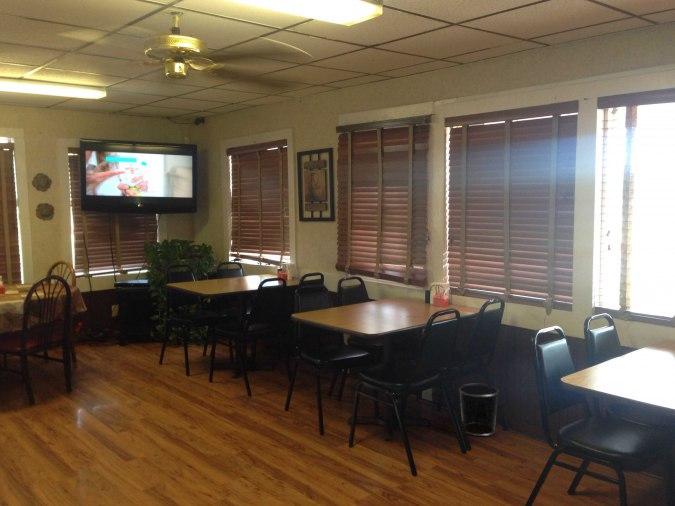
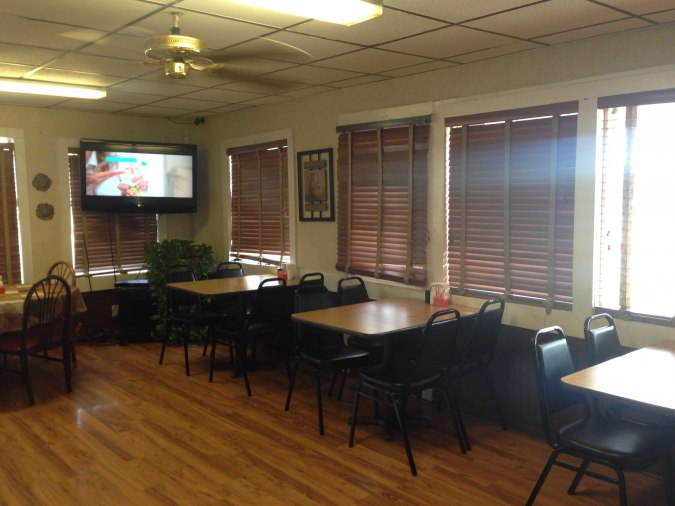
- waste bin [458,383,500,437]
